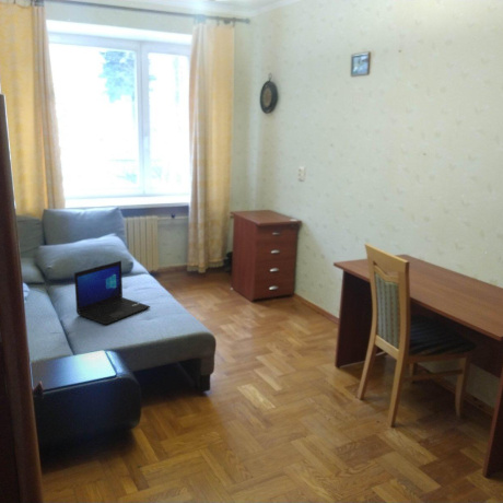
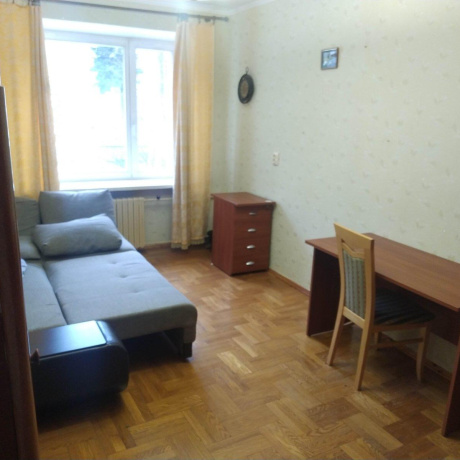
- laptop [73,259,151,326]
